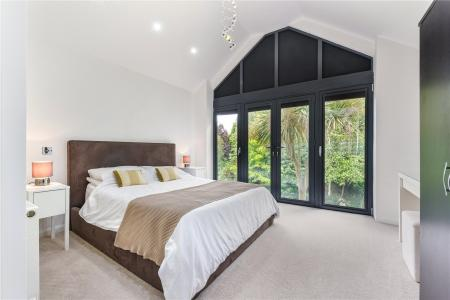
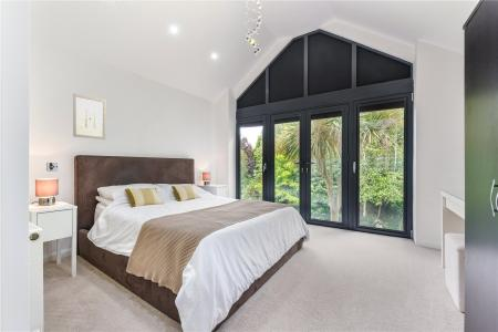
+ wall art [72,92,106,141]
